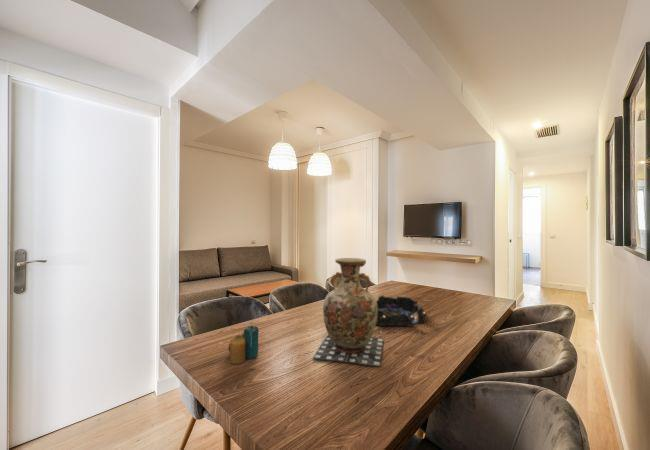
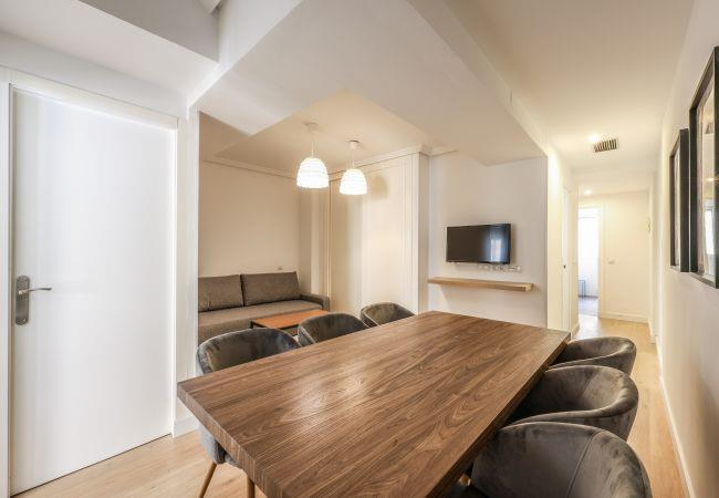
- decorative bowl [376,294,427,328]
- vase [311,257,384,367]
- candle [228,325,259,365]
